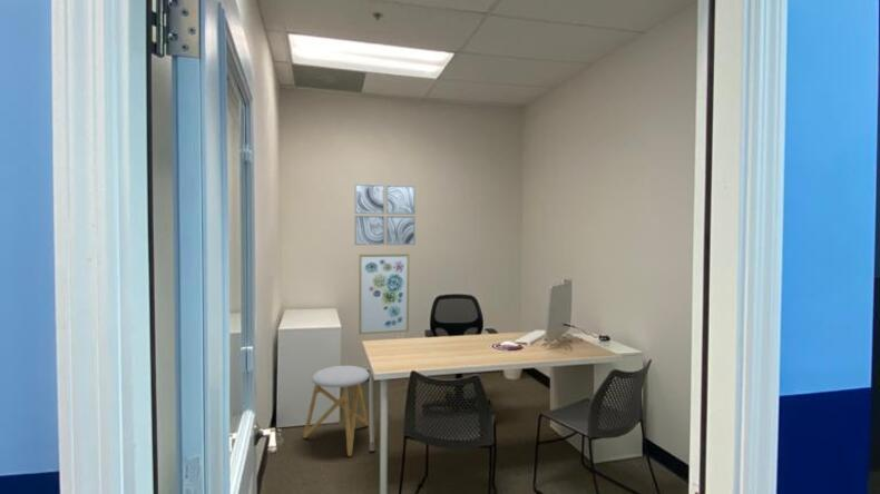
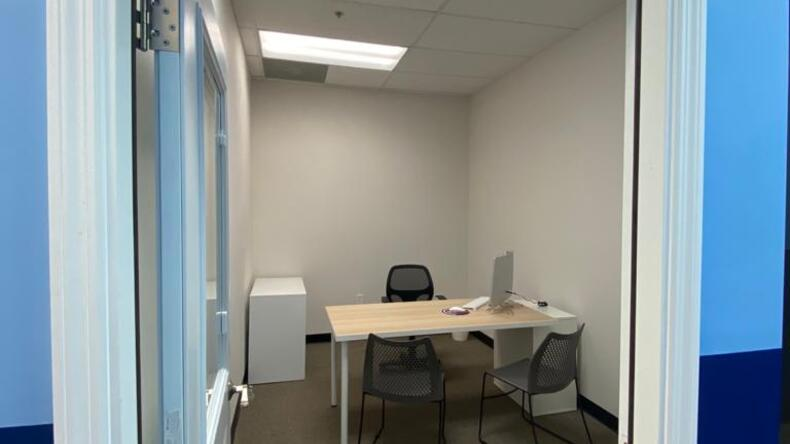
- stool [302,365,371,457]
- wall art [354,182,417,246]
- wall art [358,253,410,336]
